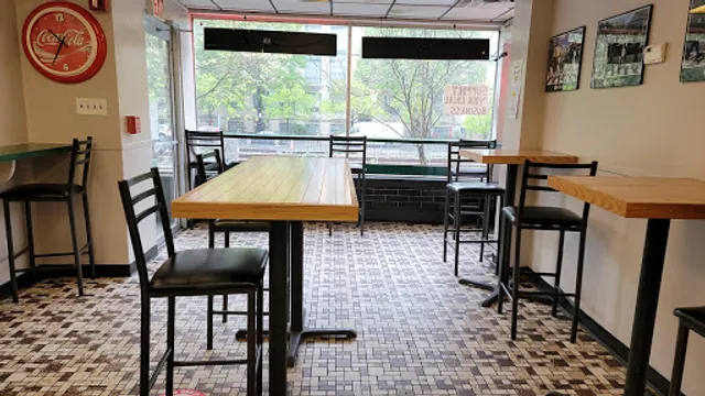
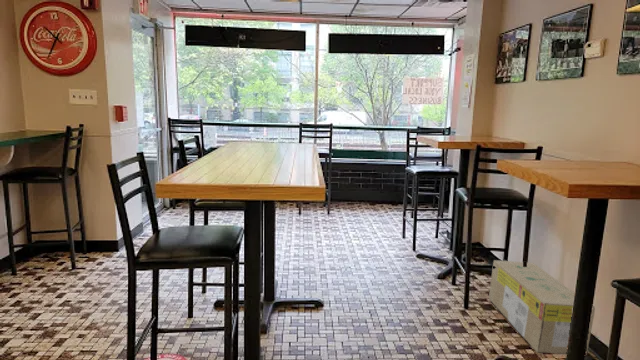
+ cardboard box [488,259,596,356]
